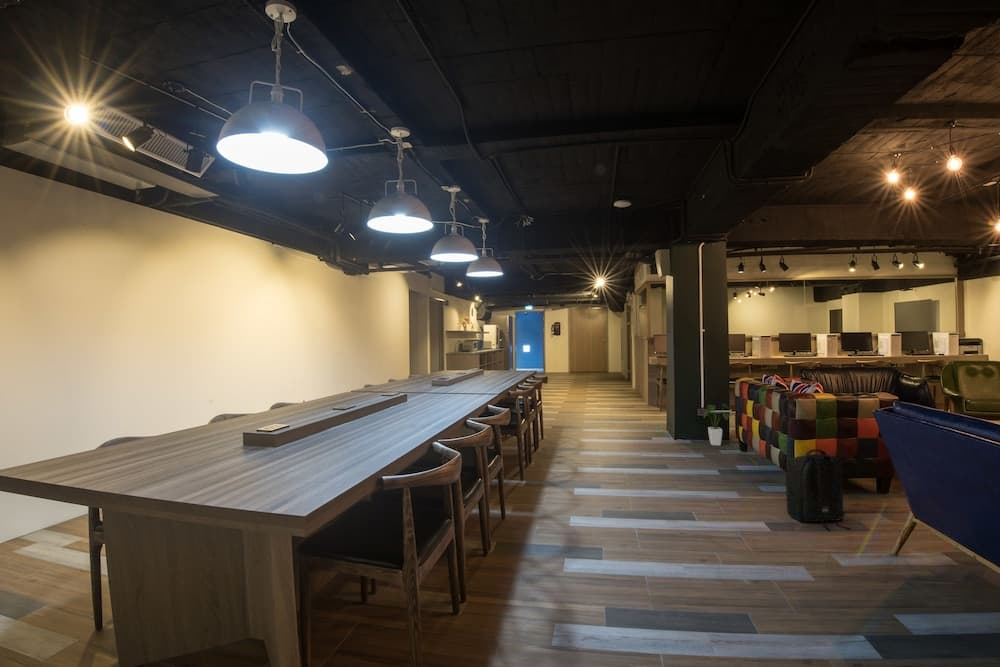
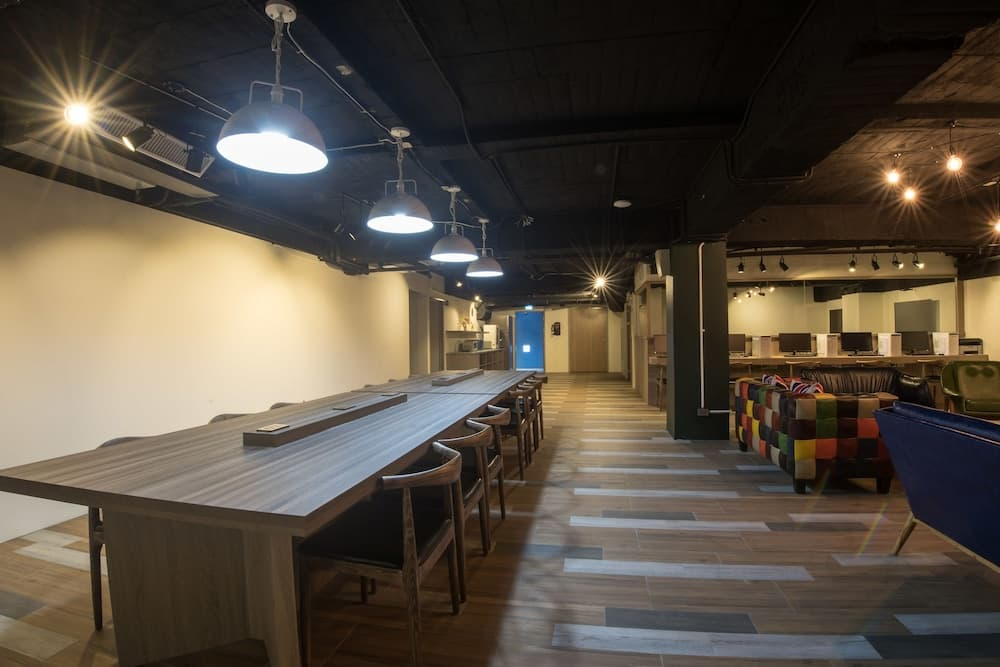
- backpack [785,448,851,531]
- house plant [701,402,731,447]
